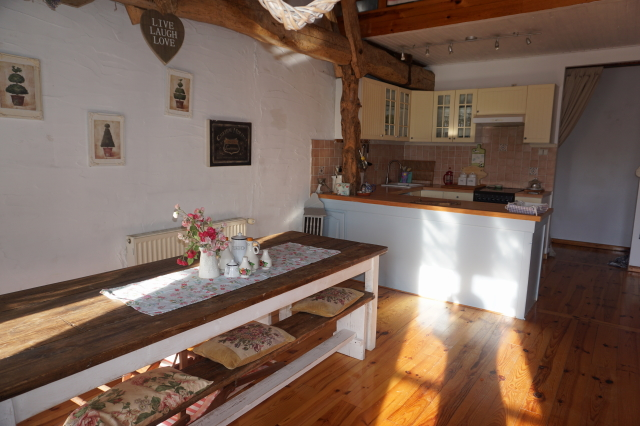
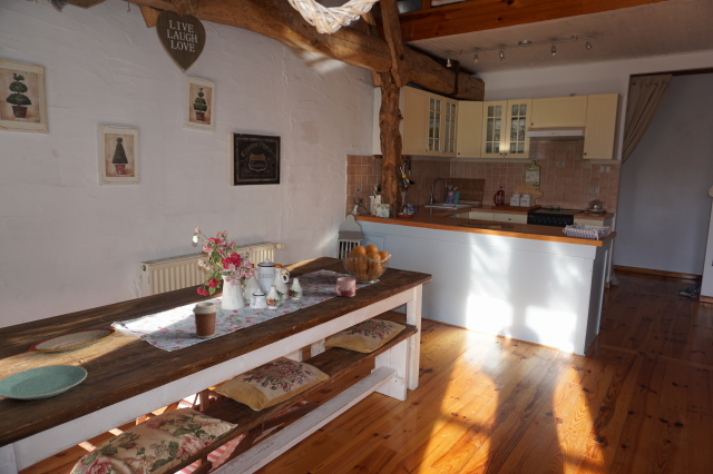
+ fruit basket [340,243,392,284]
+ plate [0,364,88,401]
+ mug [333,276,356,298]
+ coffee cup [192,302,219,339]
+ plate [28,327,117,354]
